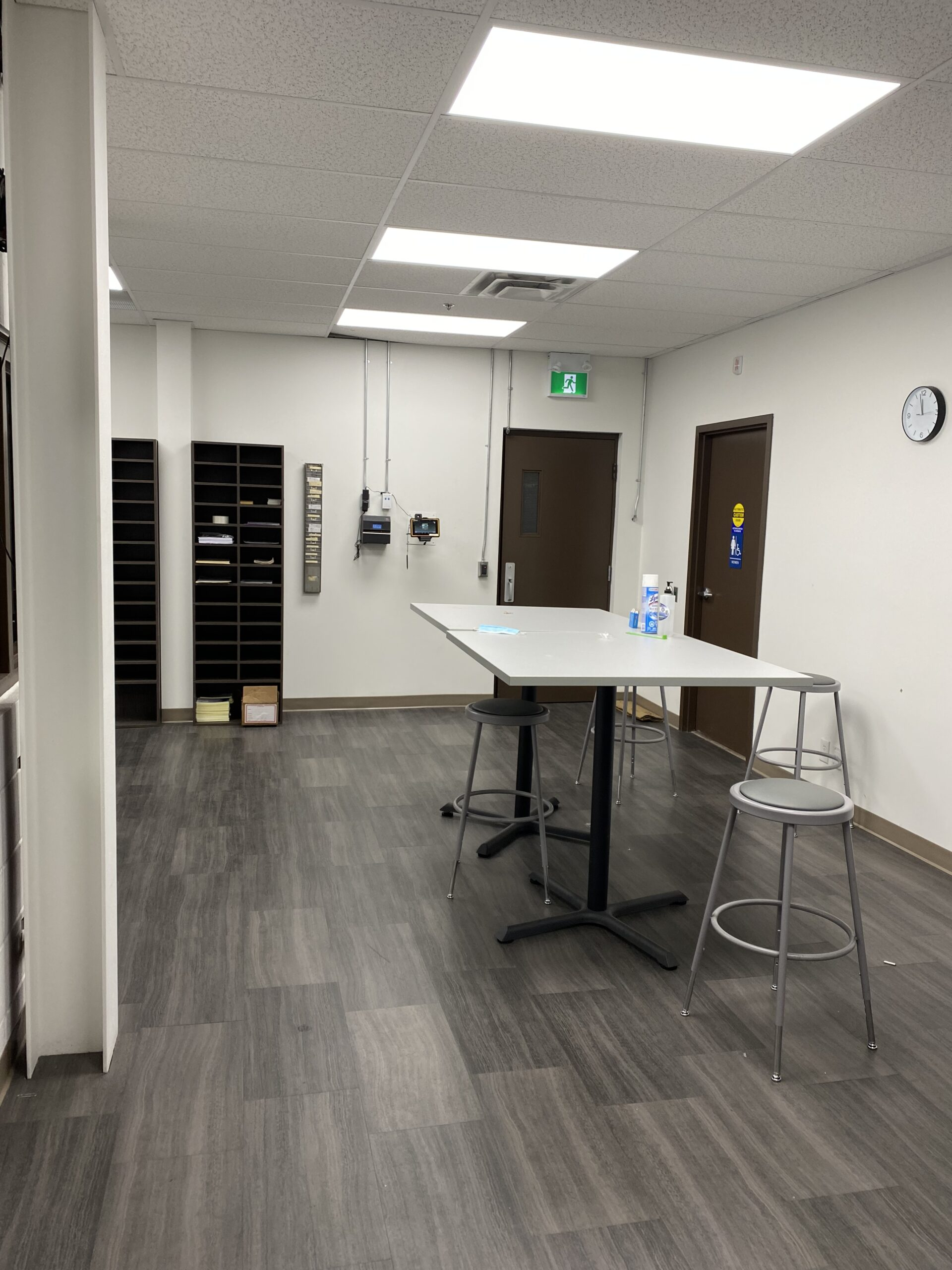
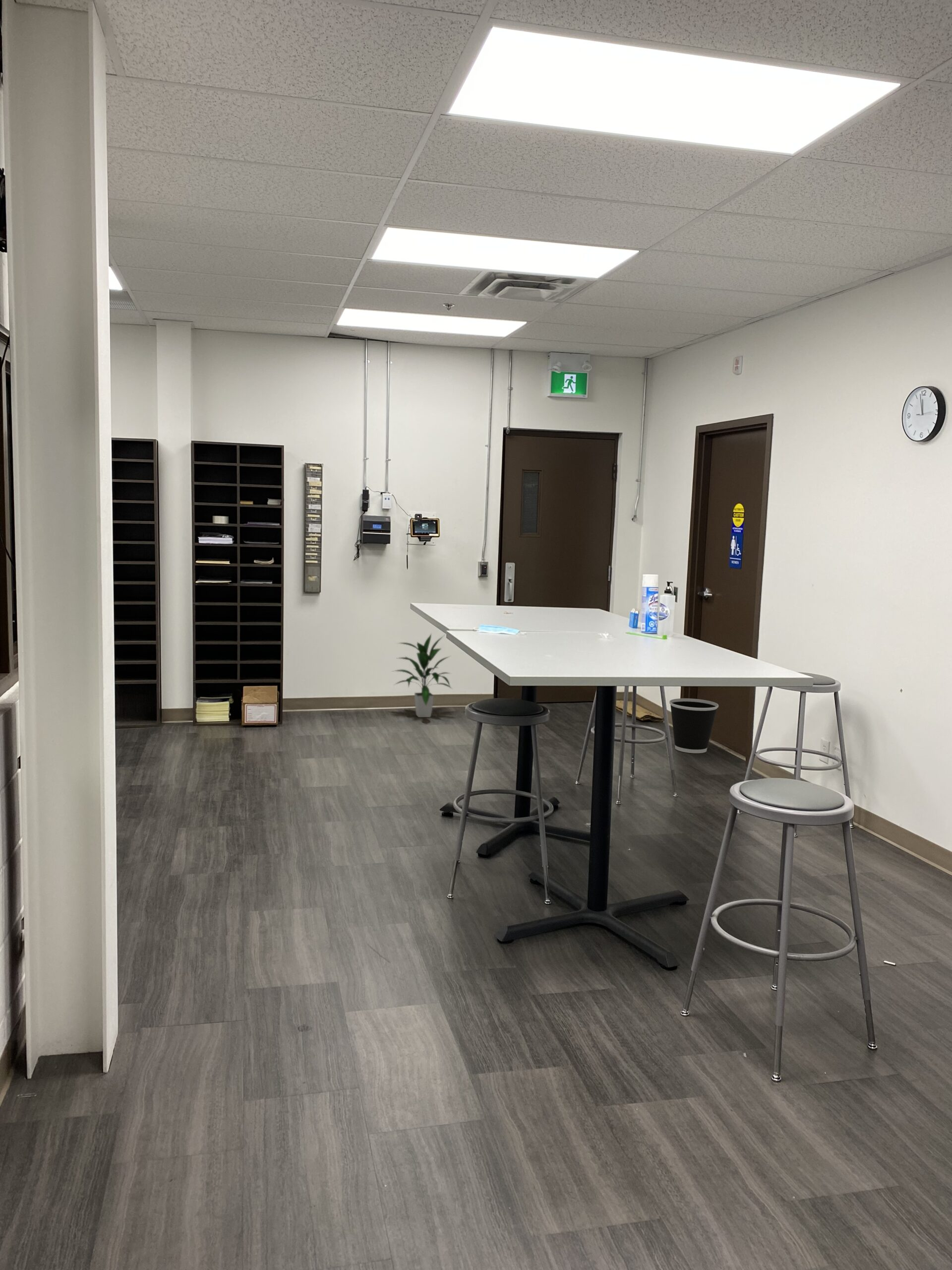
+ wastebasket [669,698,719,754]
+ indoor plant [391,633,453,718]
